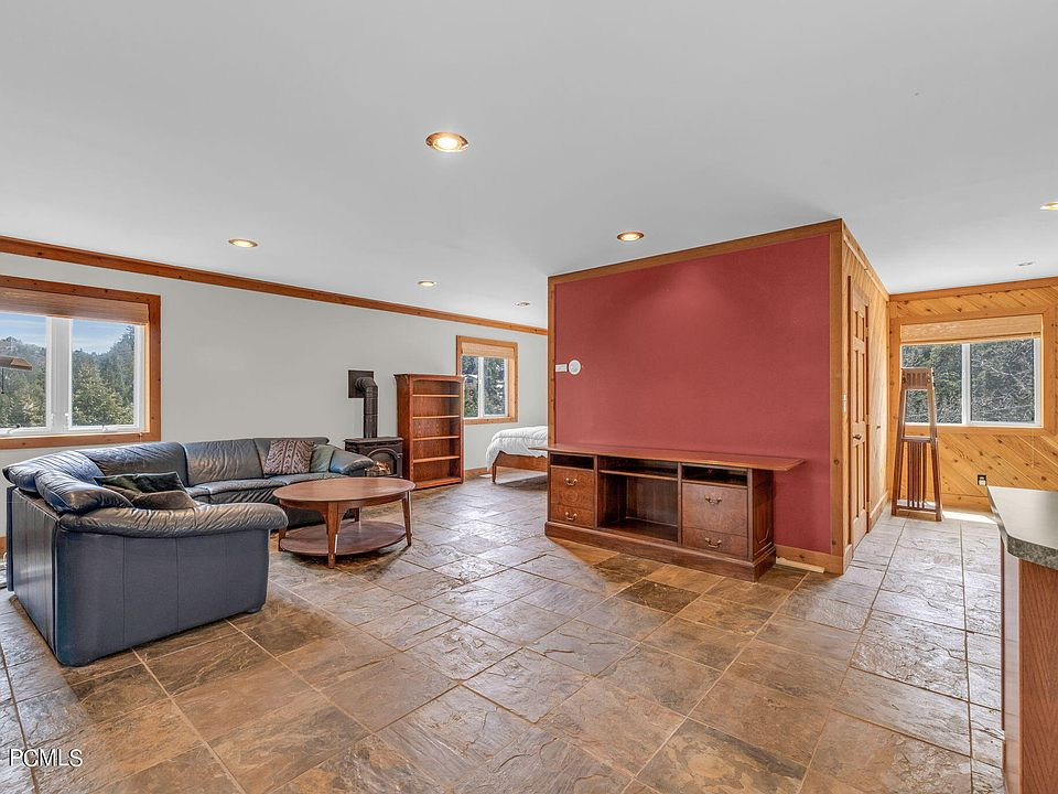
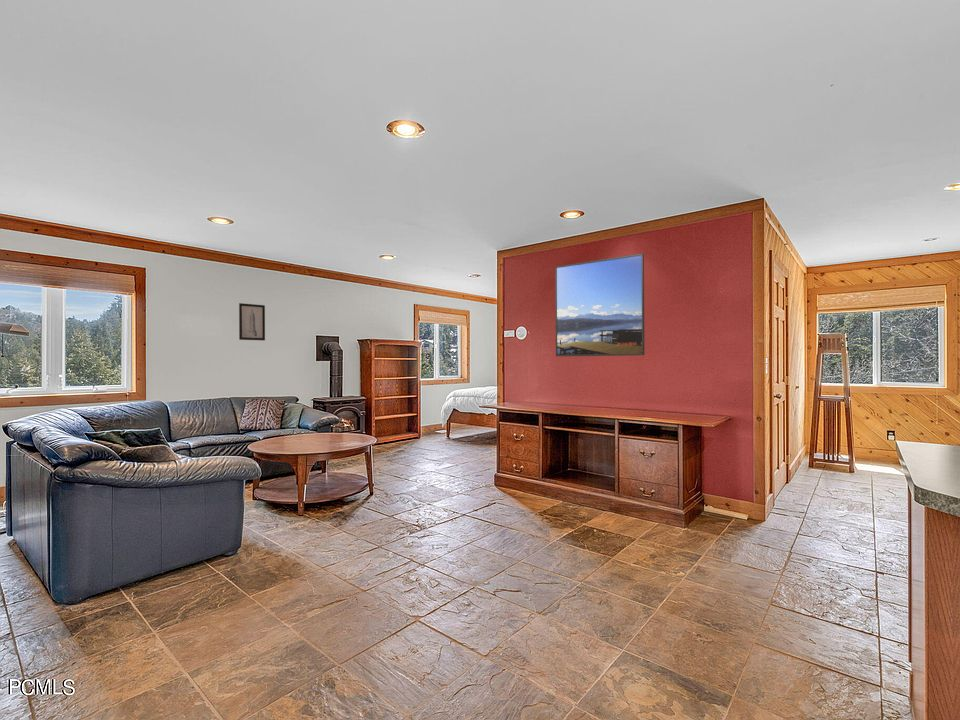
+ wall art [238,302,266,341]
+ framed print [554,252,646,357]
